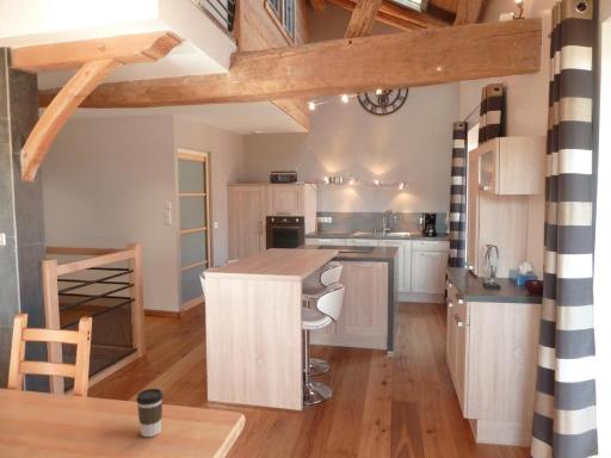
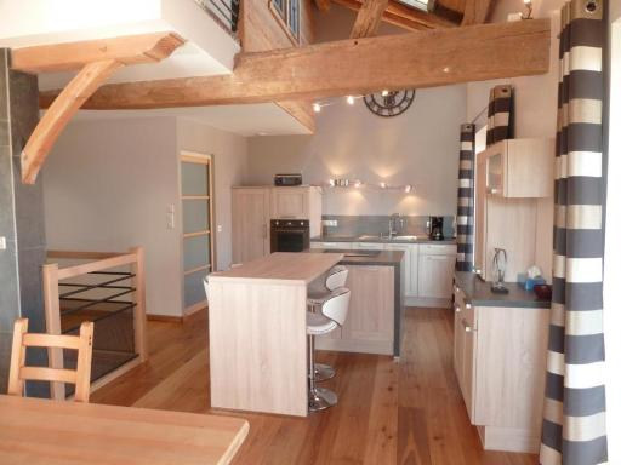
- coffee cup [135,388,165,438]
